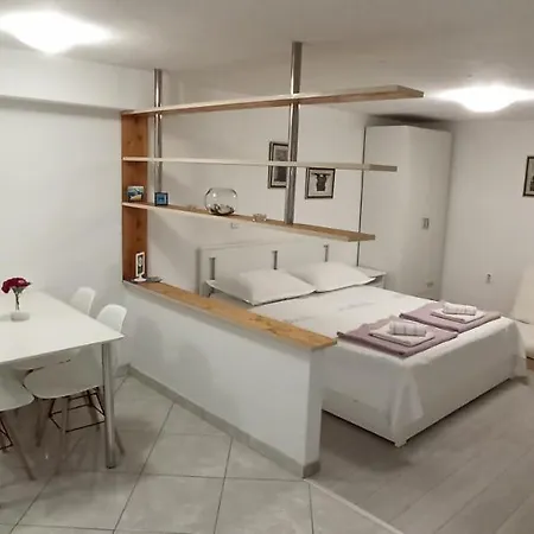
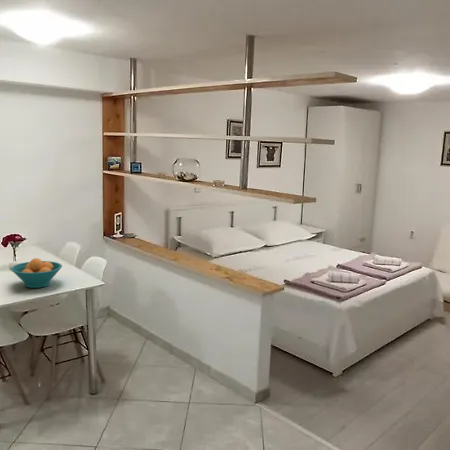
+ fruit bowl [10,257,63,289]
